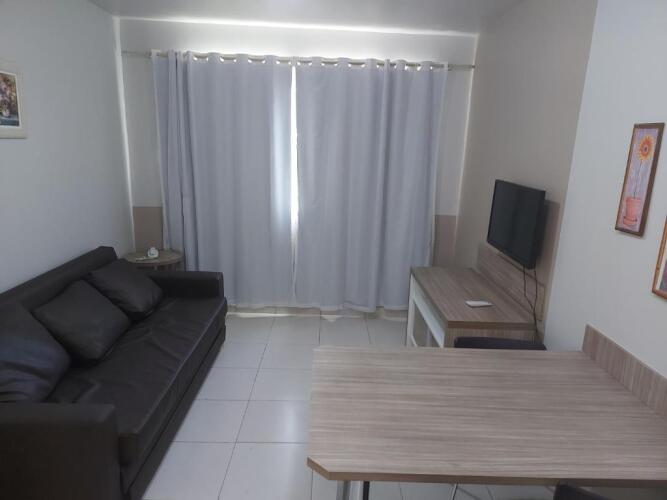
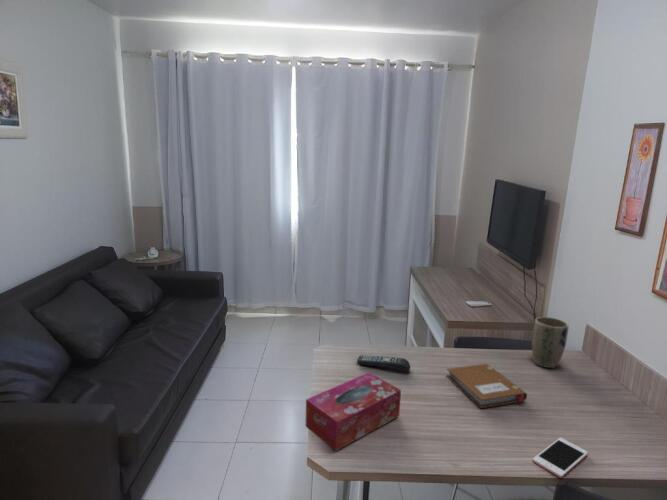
+ tissue box [304,371,402,452]
+ cell phone [532,437,589,479]
+ notebook [445,363,528,409]
+ remote control [356,354,411,373]
+ plant pot [531,316,569,369]
